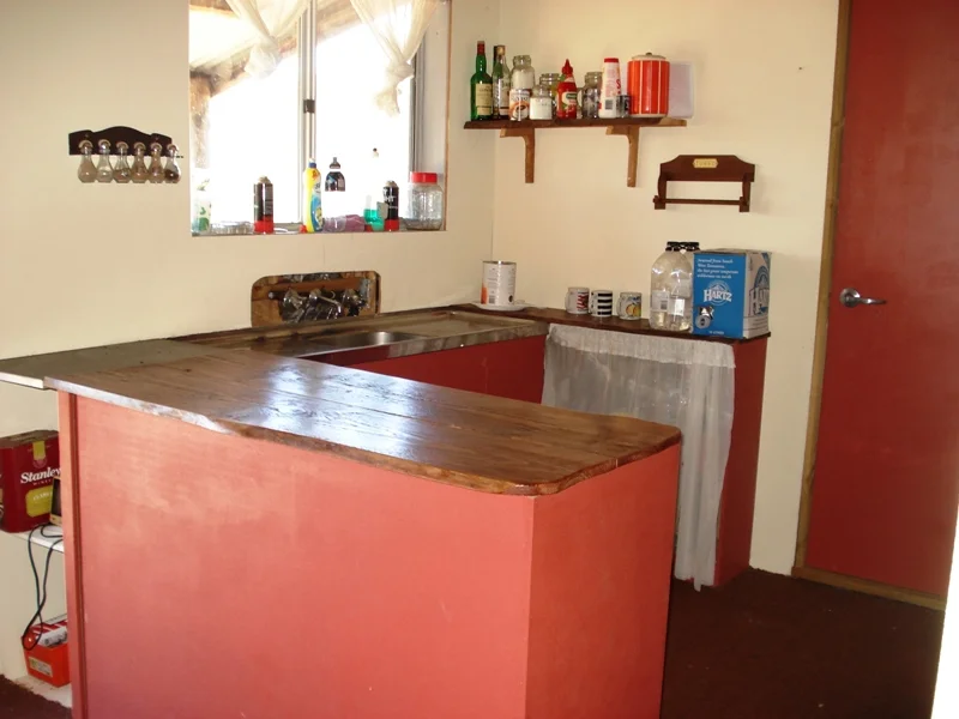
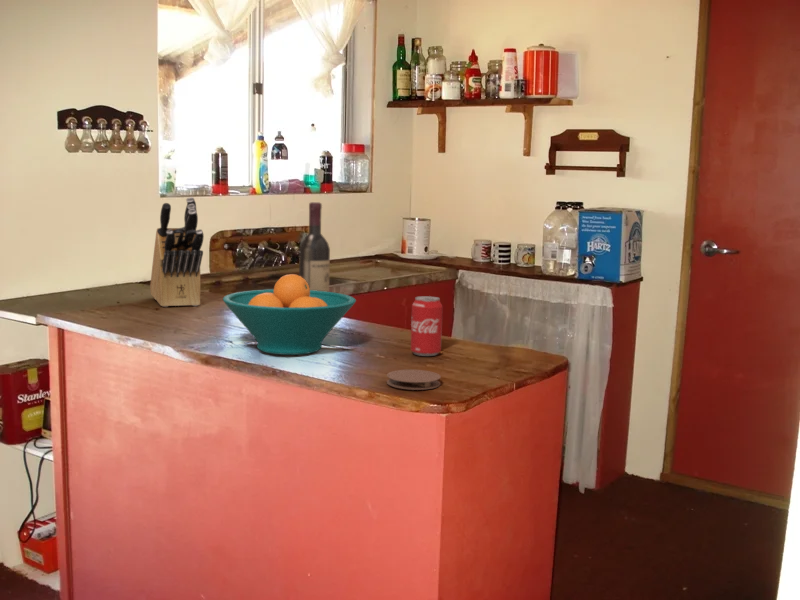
+ coaster [386,369,442,391]
+ beverage can [410,295,444,357]
+ knife block [149,196,205,308]
+ fruit bowl [222,273,357,356]
+ wine bottle [298,201,331,292]
